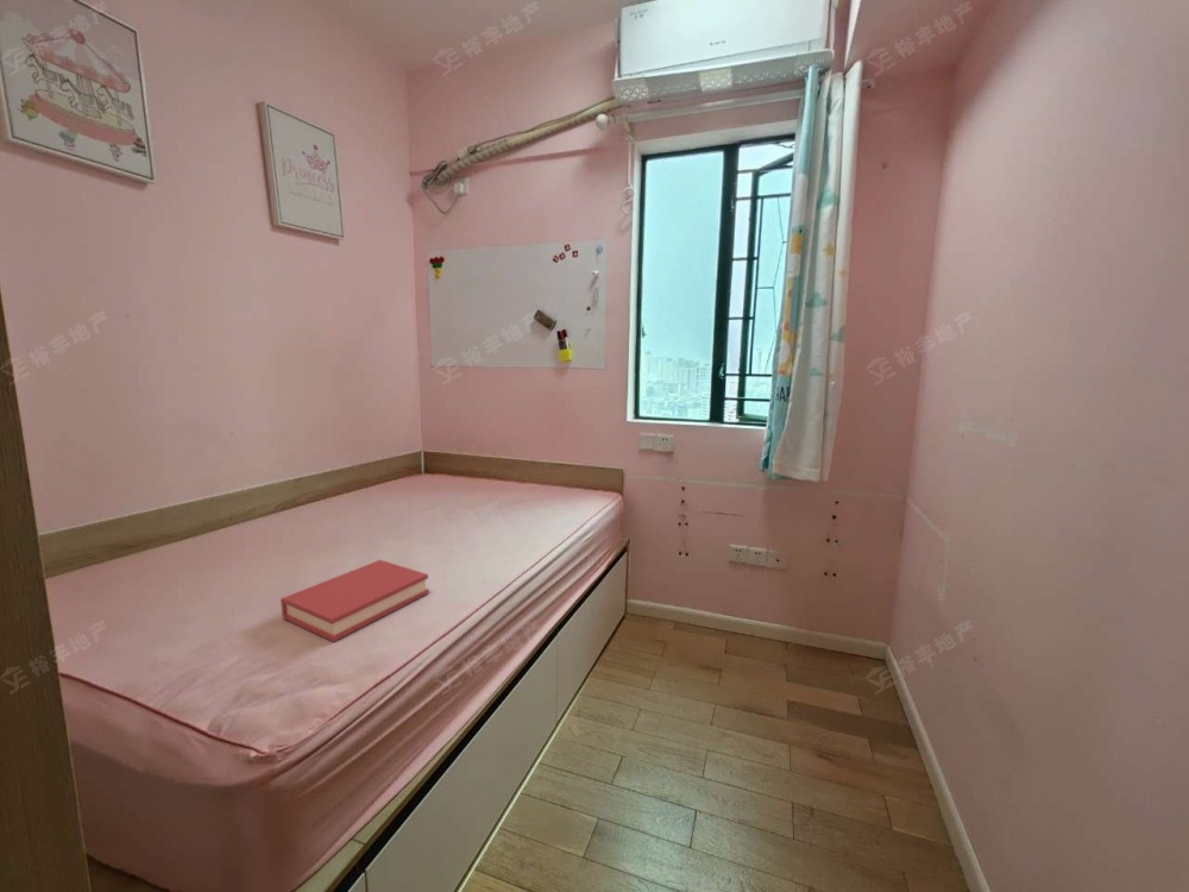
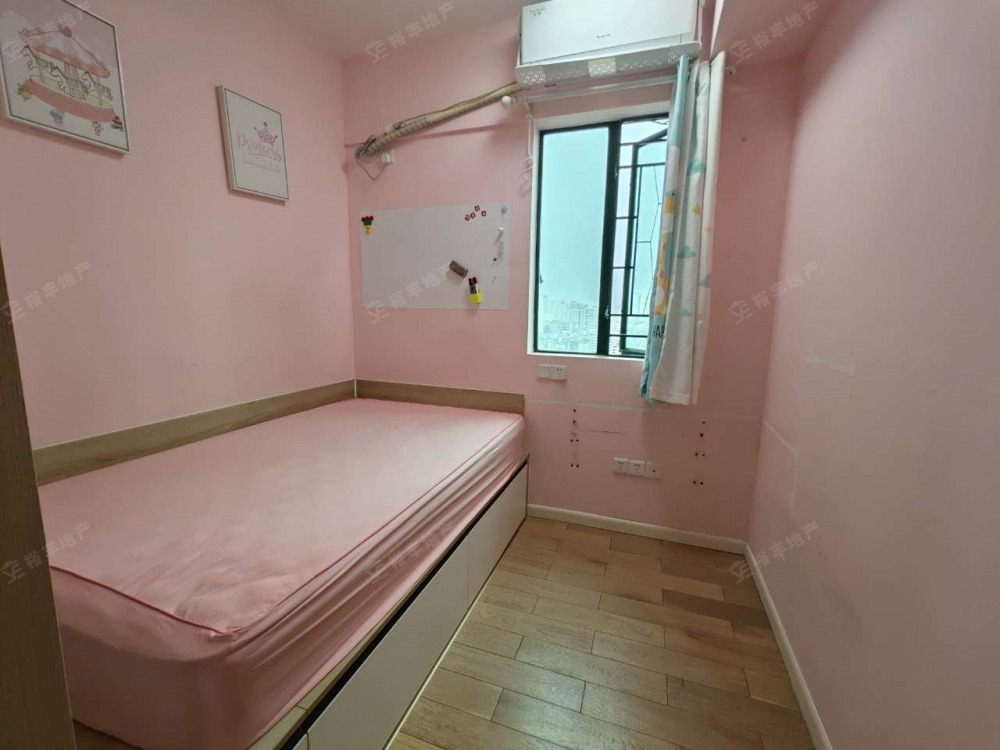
- hardback book [279,559,430,643]
